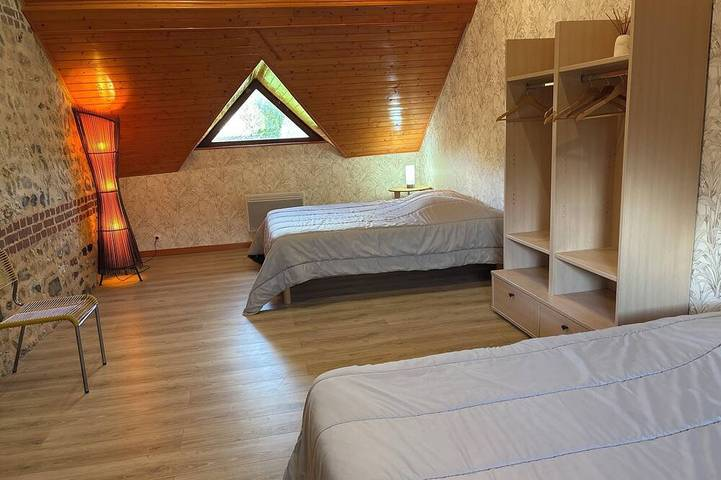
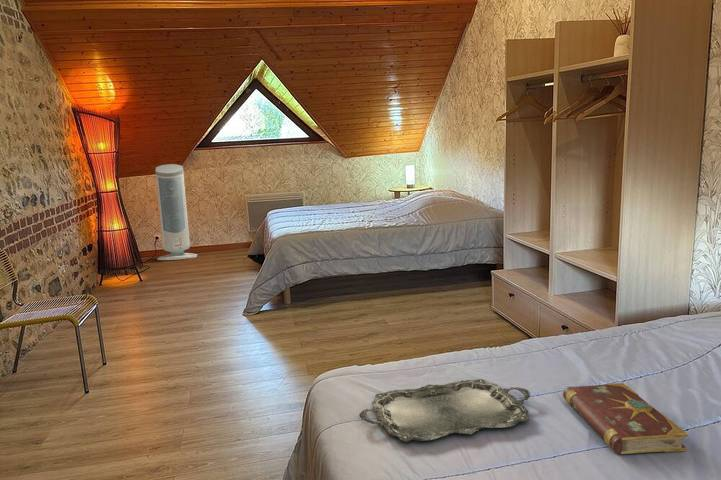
+ serving tray [358,378,531,443]
+ air purifier [154,163,198,261]
+ book [562,382,689,455]
